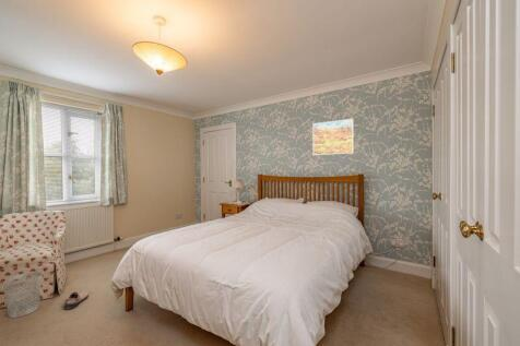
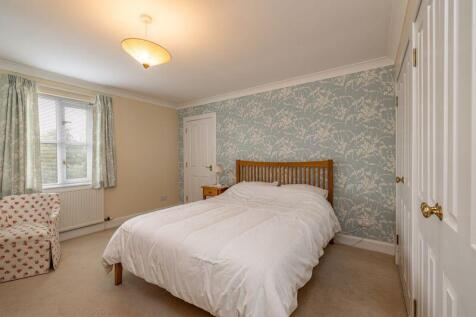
- shoe [63,289,90,310]
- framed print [312,118,354,156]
- wastebasket [2,271,44,319]
